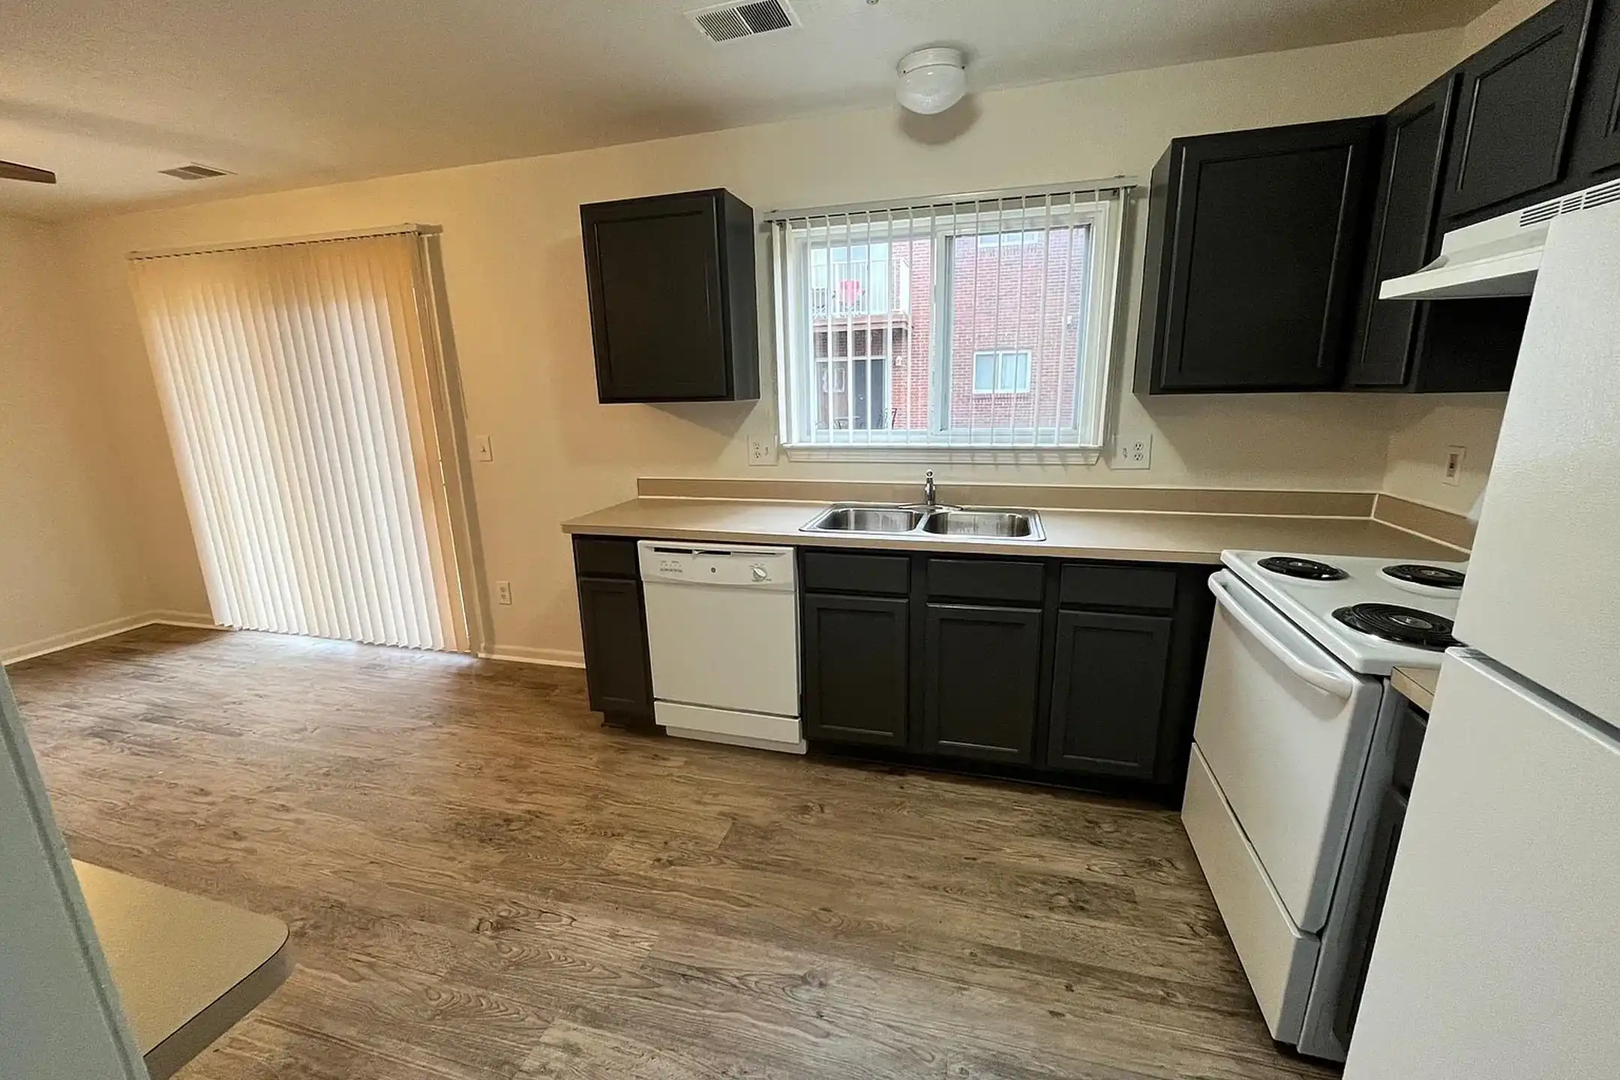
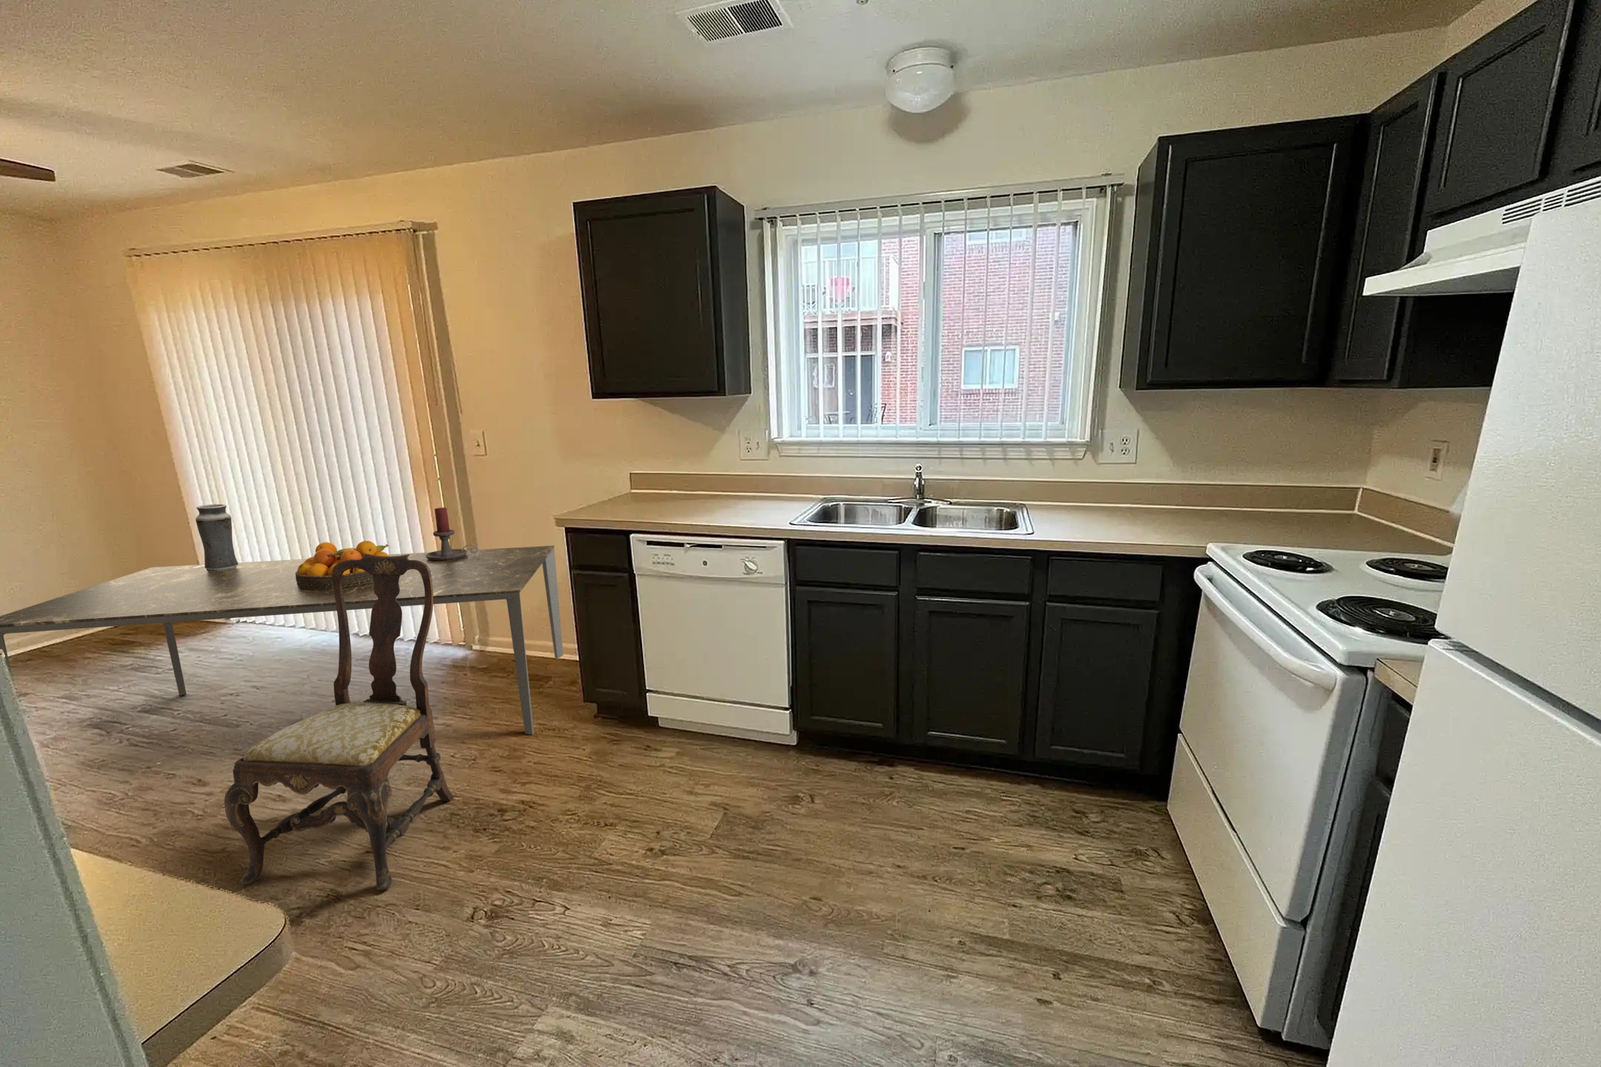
+ fruit bowl [295,541,390,589]
+ vase [195,503,238,572]
+ dining chair [223,554,455,891]
+ candle holder [425,507,479,561]
+ dining table [0,544,565,736]
